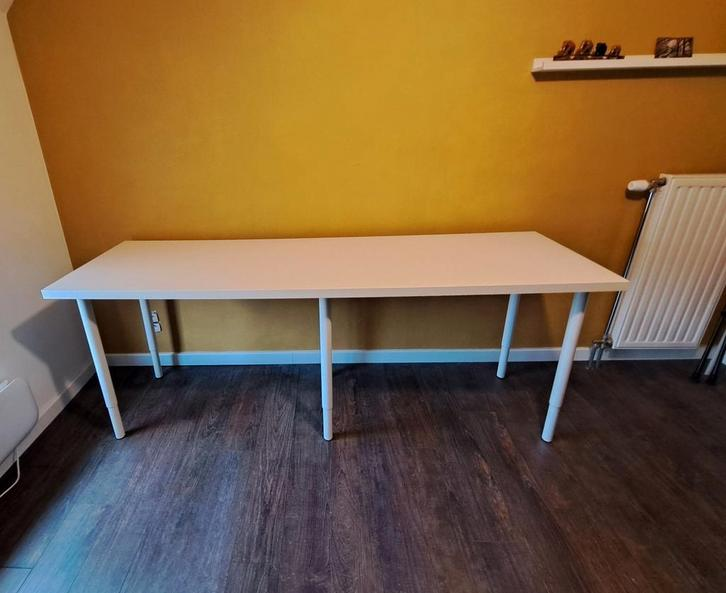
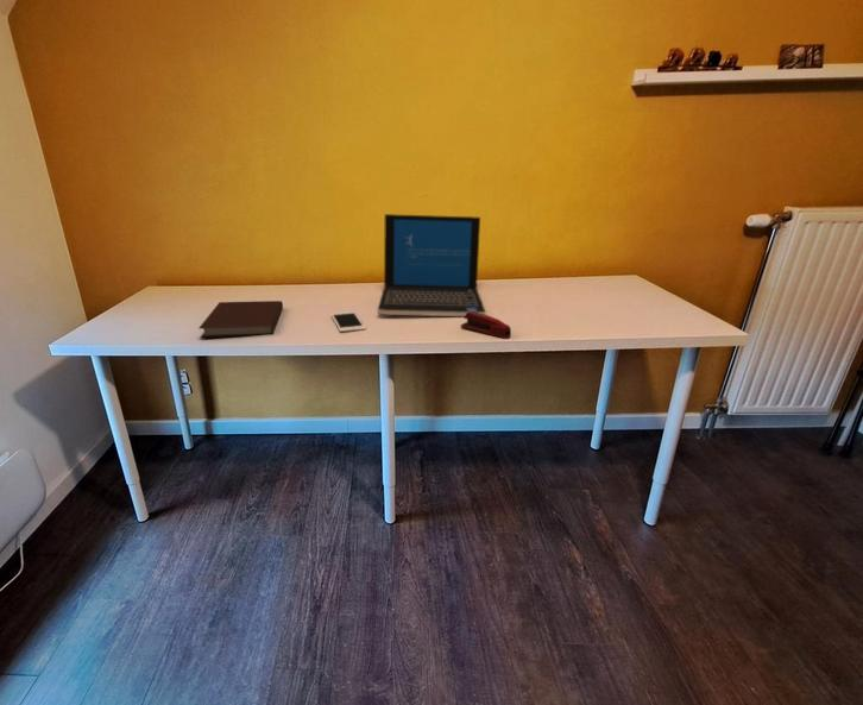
+ notebook [199,300,284,339]
+ cell phone [330,310,366,333]
+ stapler [459,311,512,340]
+ laptop [377,213,486,317]
